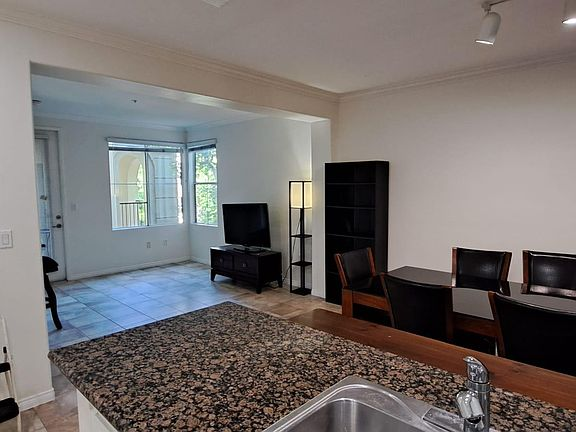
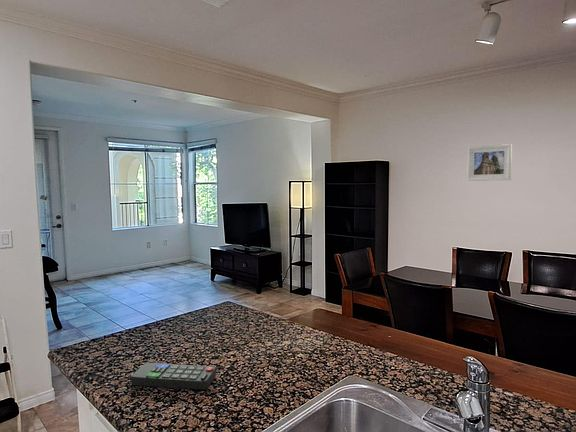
+ remote control [130,362,217,391]
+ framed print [466,143,513,182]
